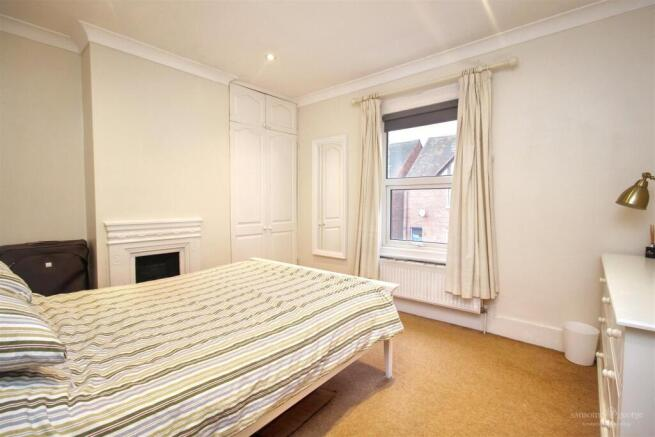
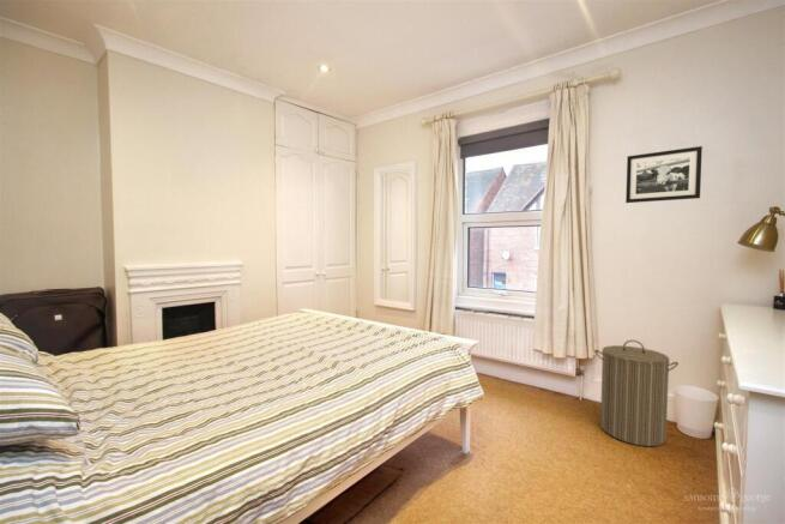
+ laundry hamper [594,339,680,447]
+ picture frame [624,145,704,204]
